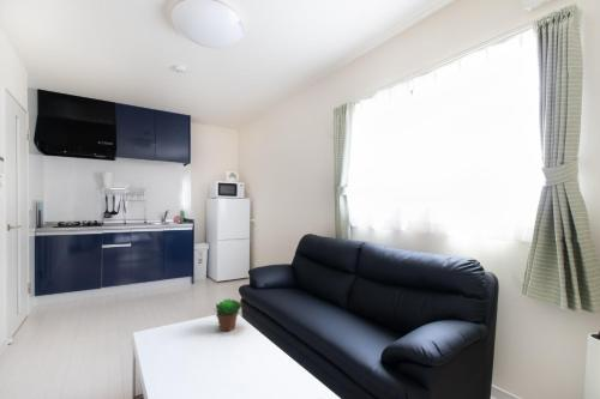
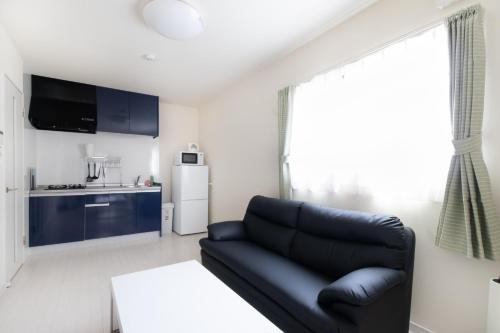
- succulent plant [214,297,244,332]
